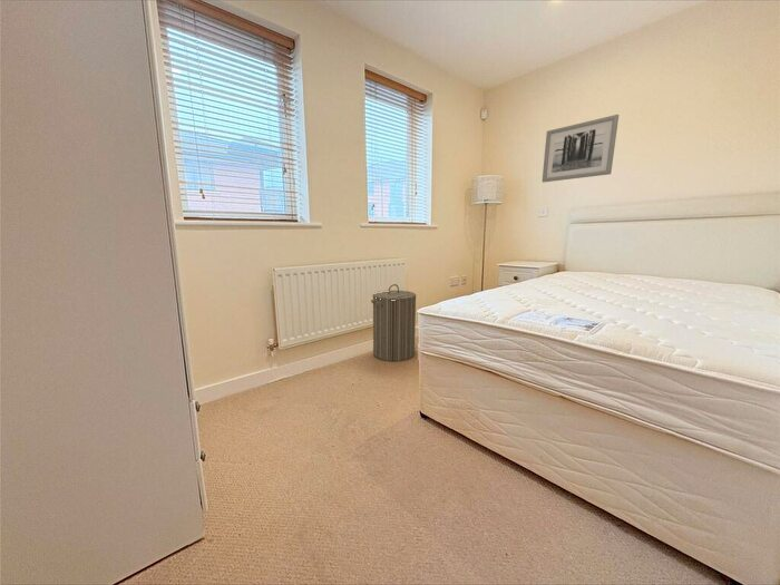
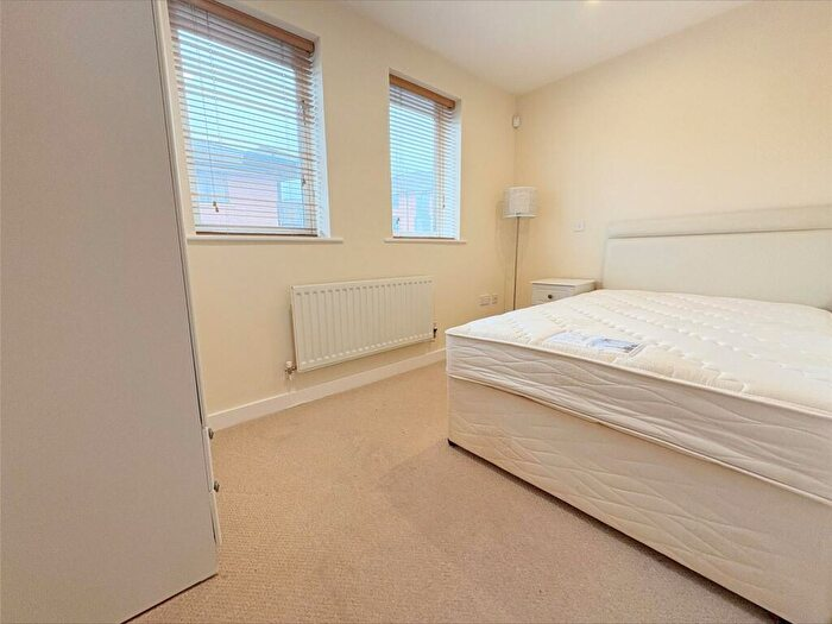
- laundry hamper [370,283,417,362]
- wall art [542,114,620,184]
